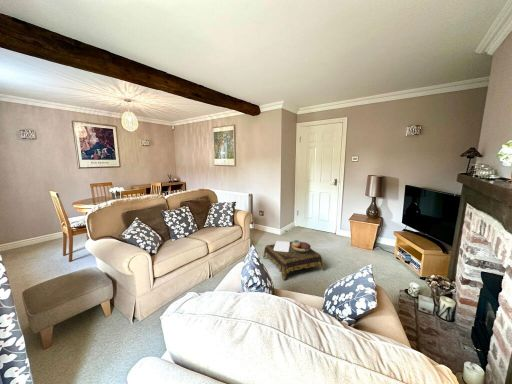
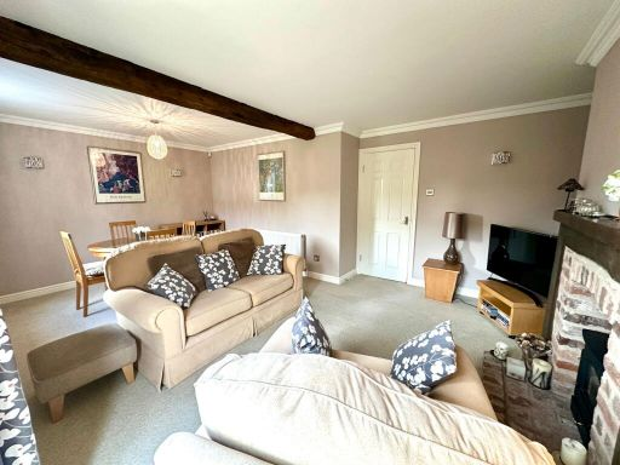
- side table [262,239,324,281]
